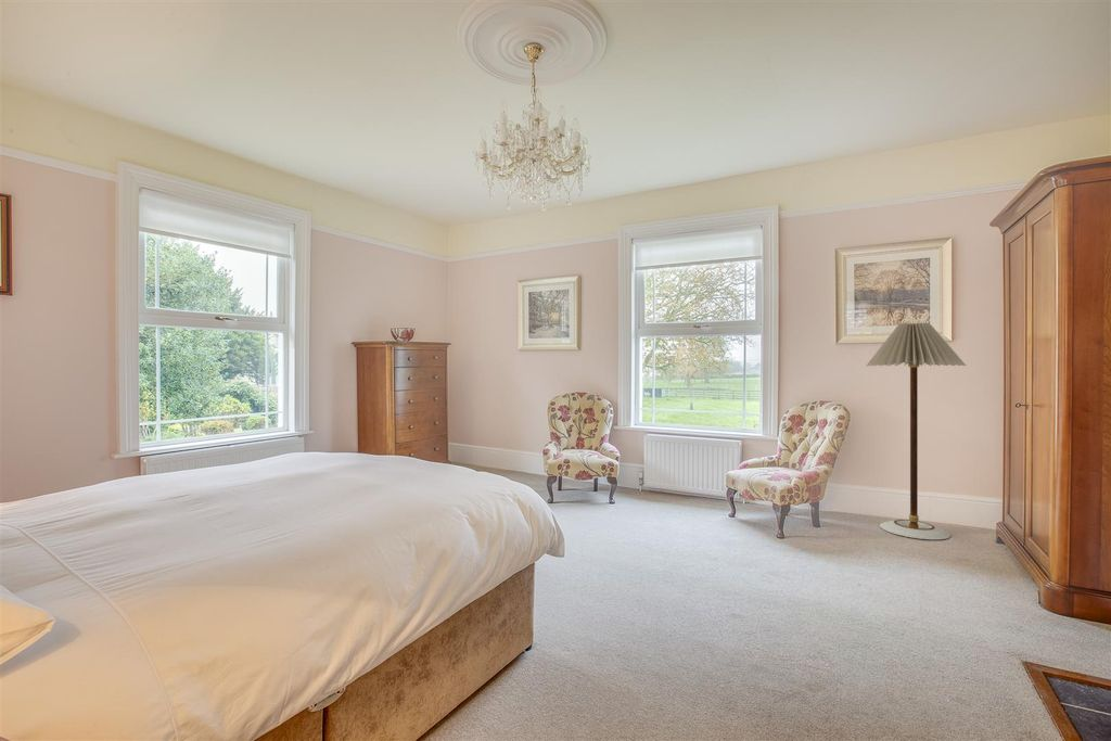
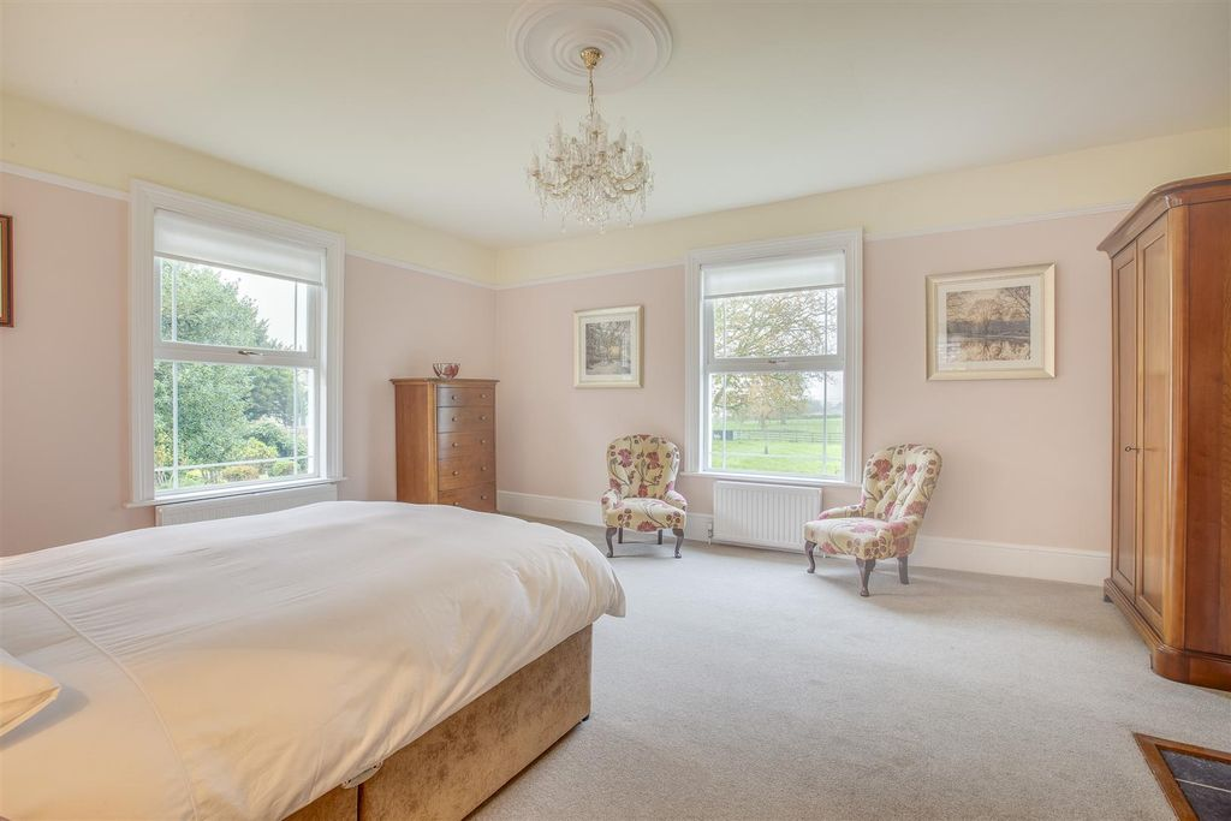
- floor lamp [866,321,967,540]
